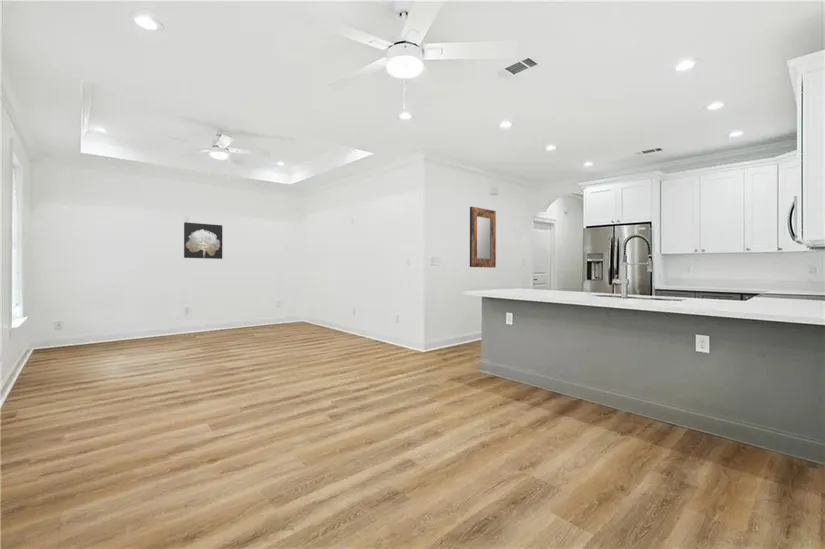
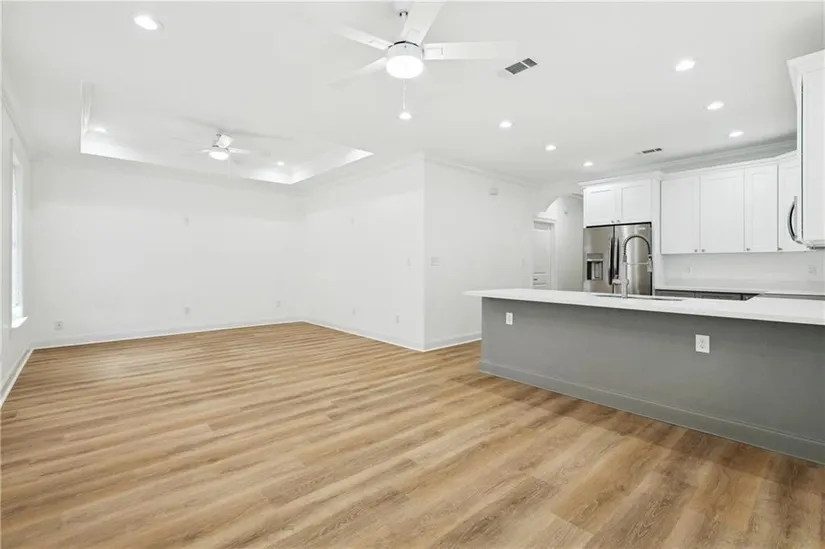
- wall art [183,221,223,260]
- home mirror [469,206,497,269]
